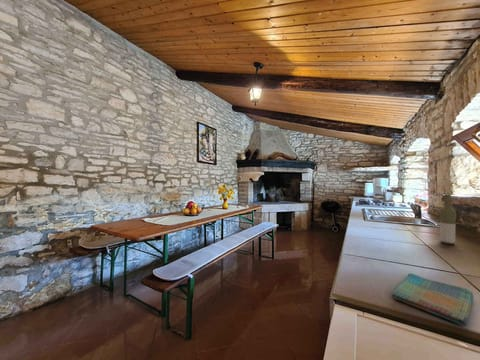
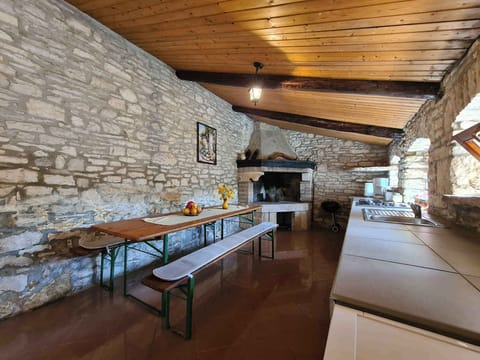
- dish towel [391,272,474,327]
- bottle [439,193,457,245]
